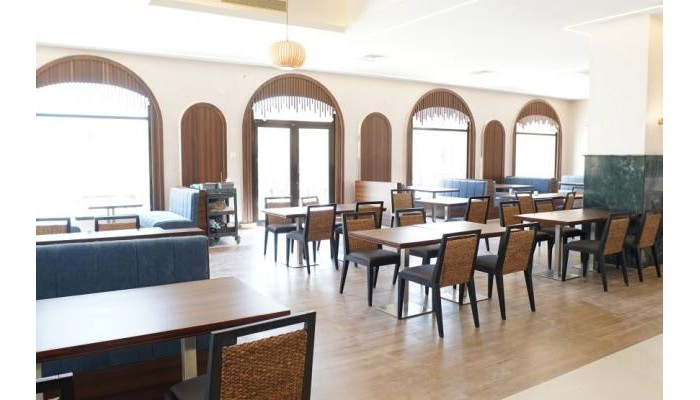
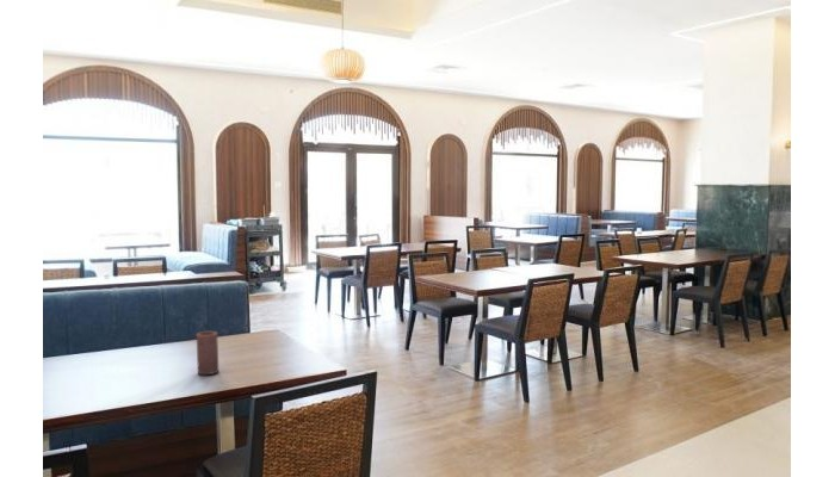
+ candle [196,330,221,376]
